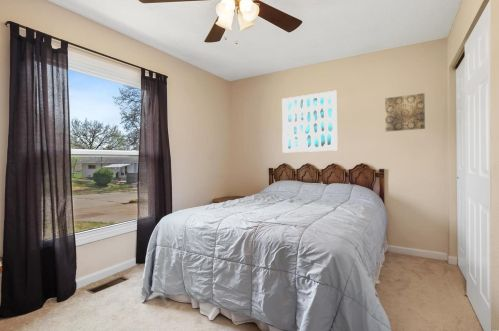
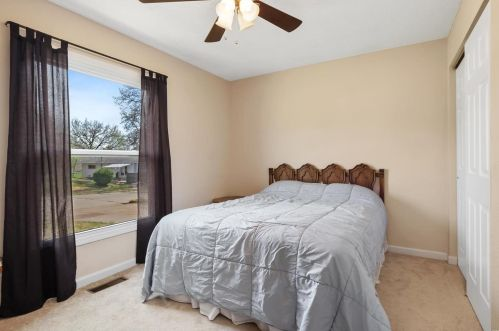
- wall art [384,92,426,132]
- wall art [281,89,339,154]
